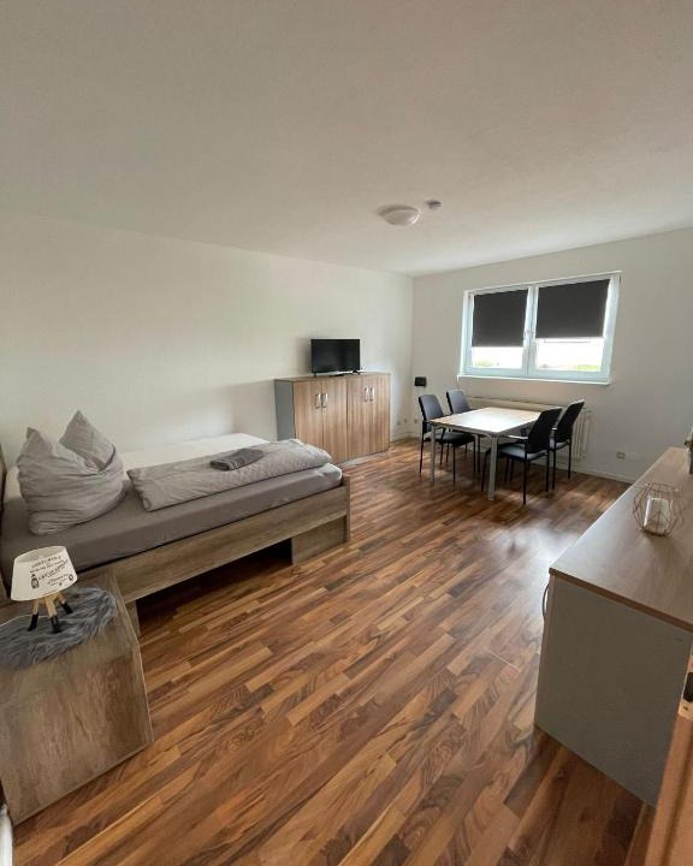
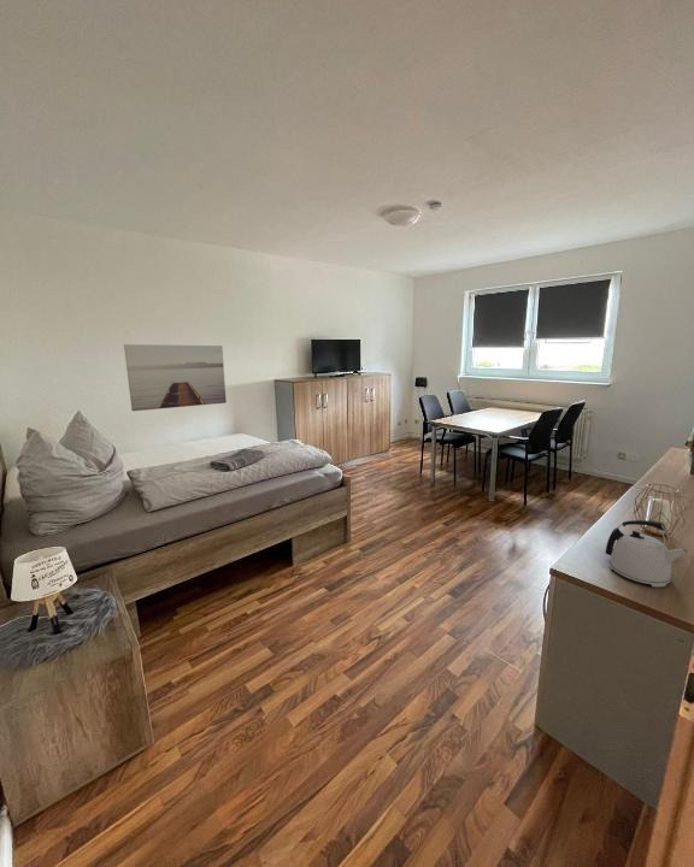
+ wall art [123,343,228,412]
+ kettle [604,519,690,588]
